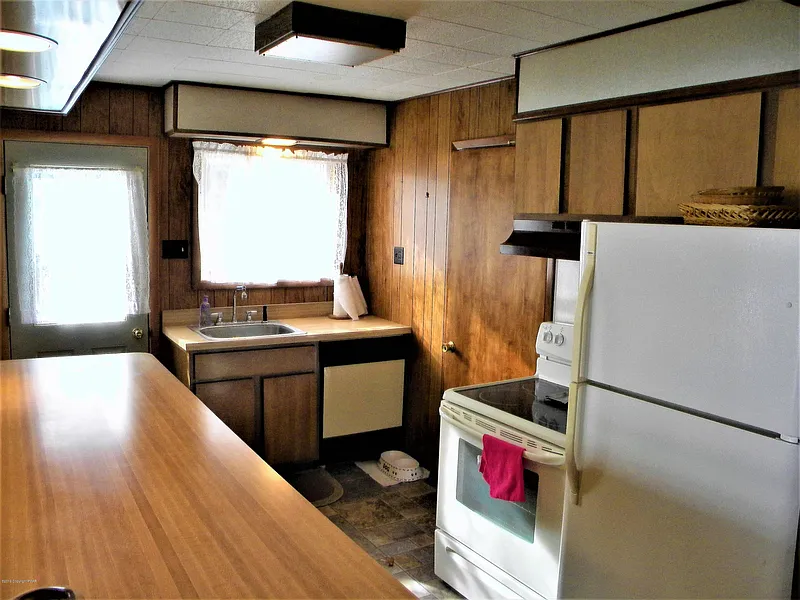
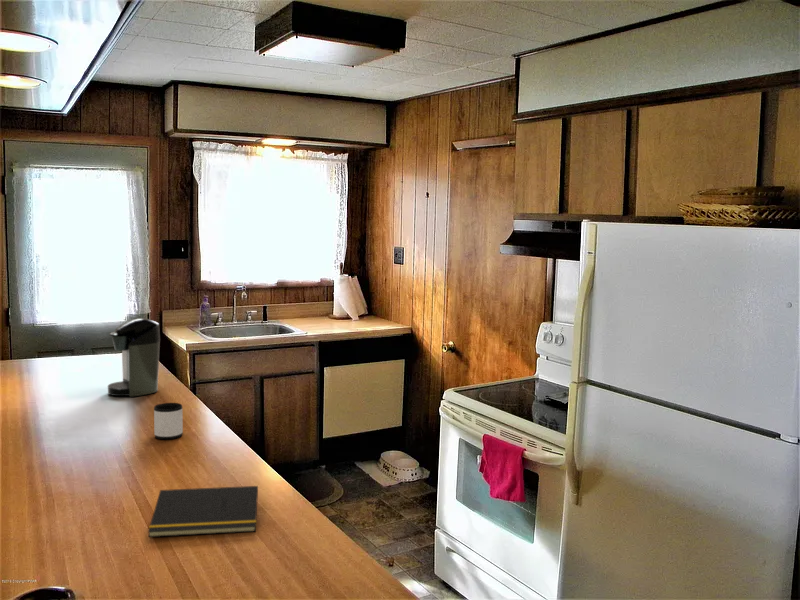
+ notepad [147,485,259,538]
+ coffee maker [107,317,161,398]
+ mug [153,402,184,440]
